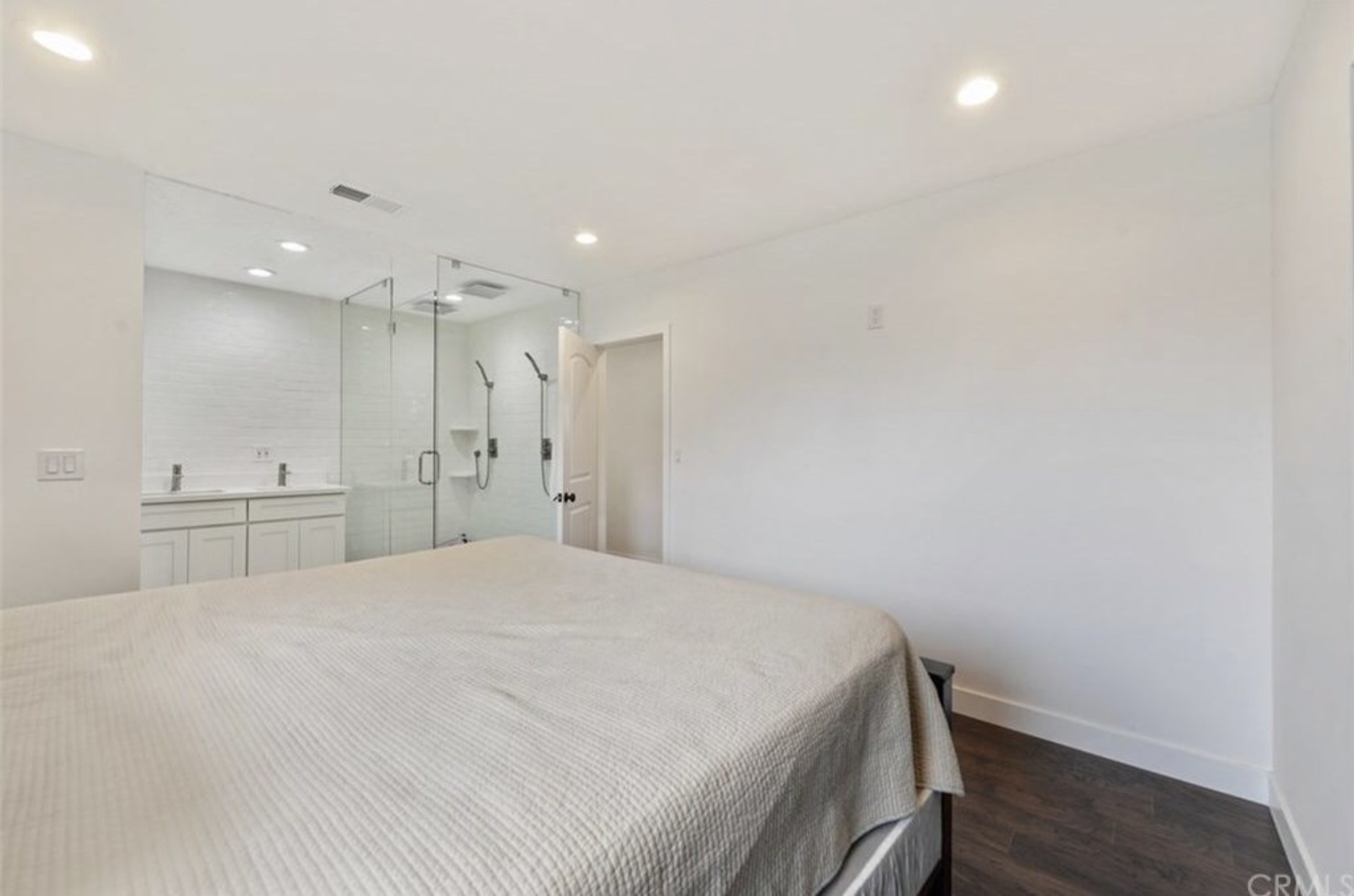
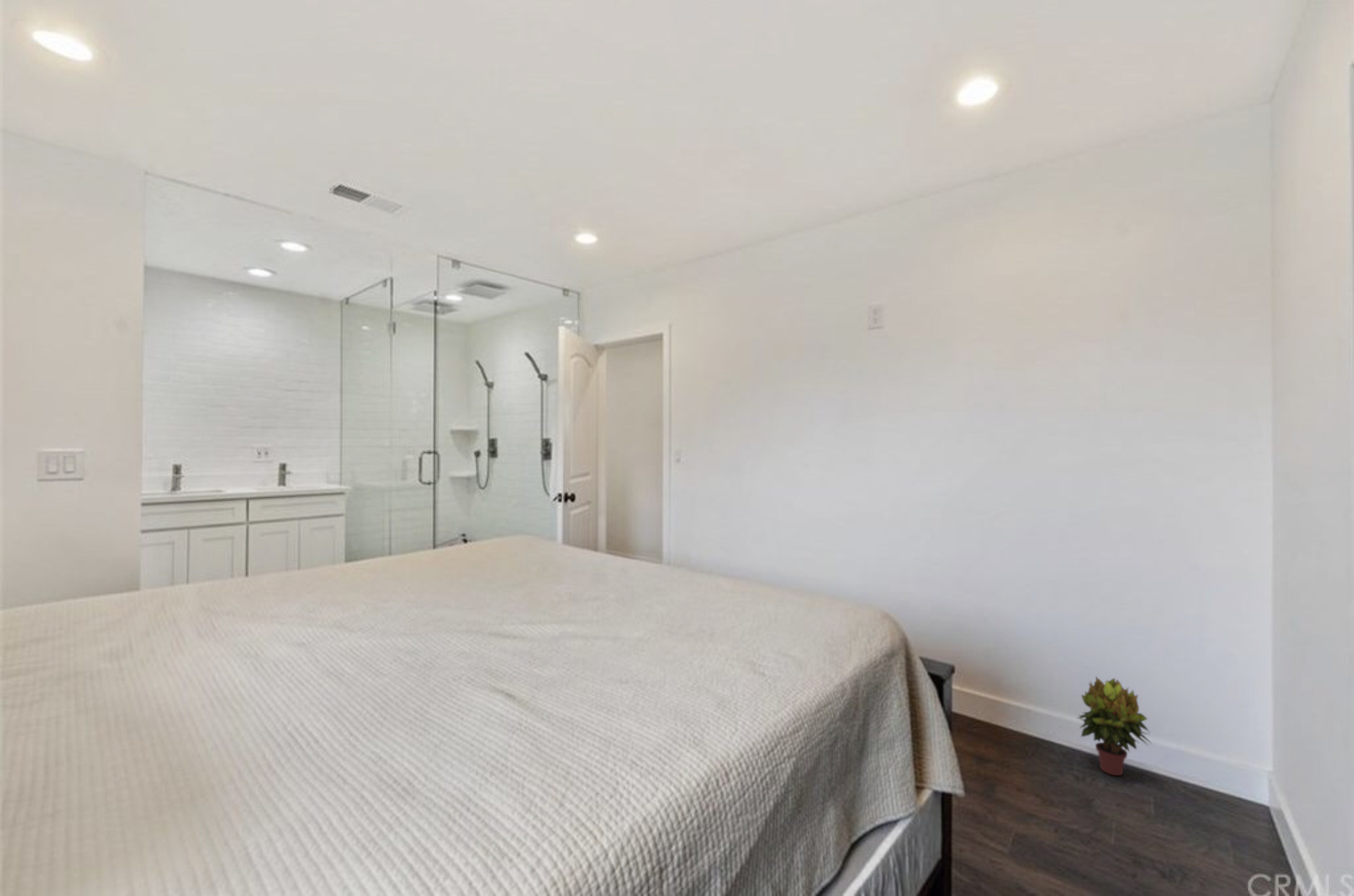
+ potted plant [1075,676,1153,776]
